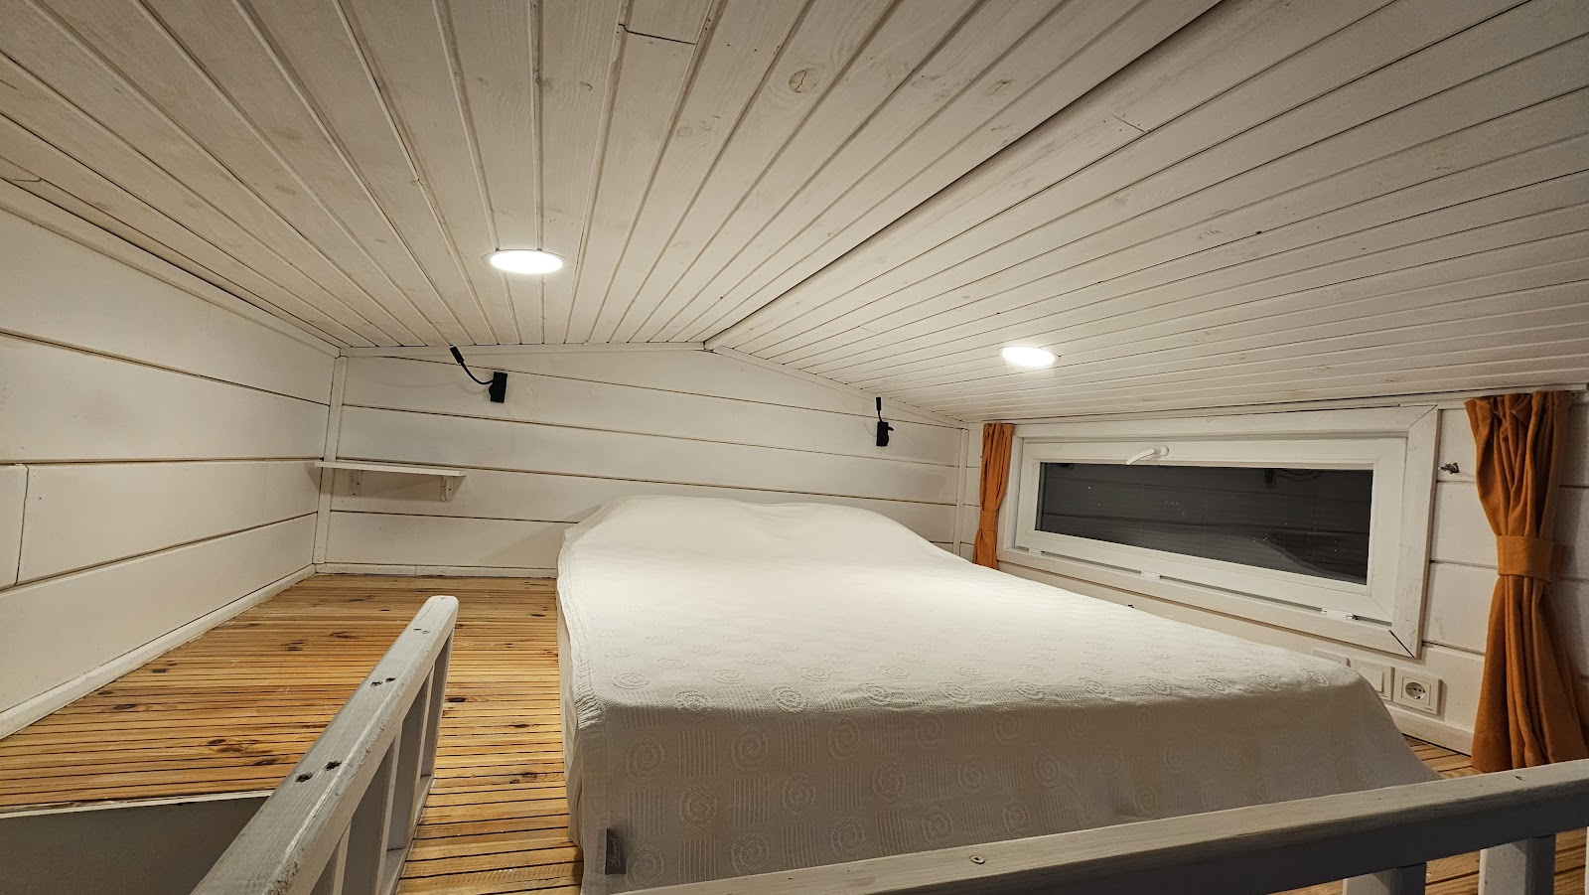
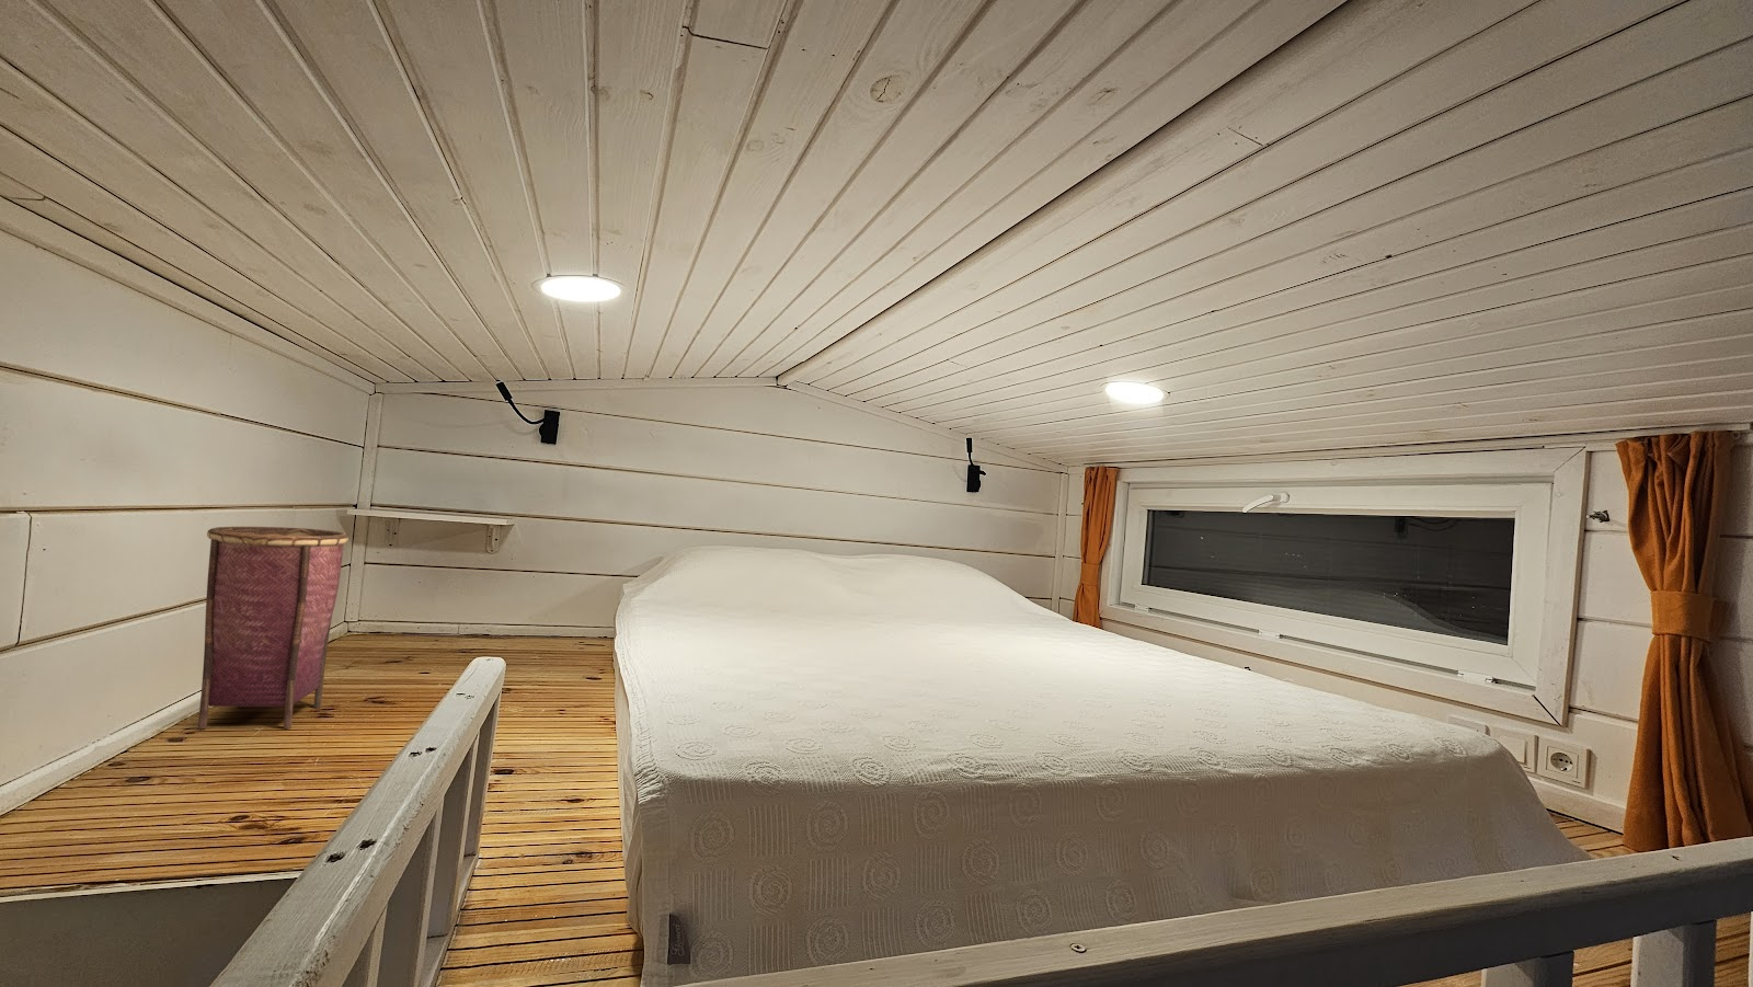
+ woven basket [197,526,349,729]
